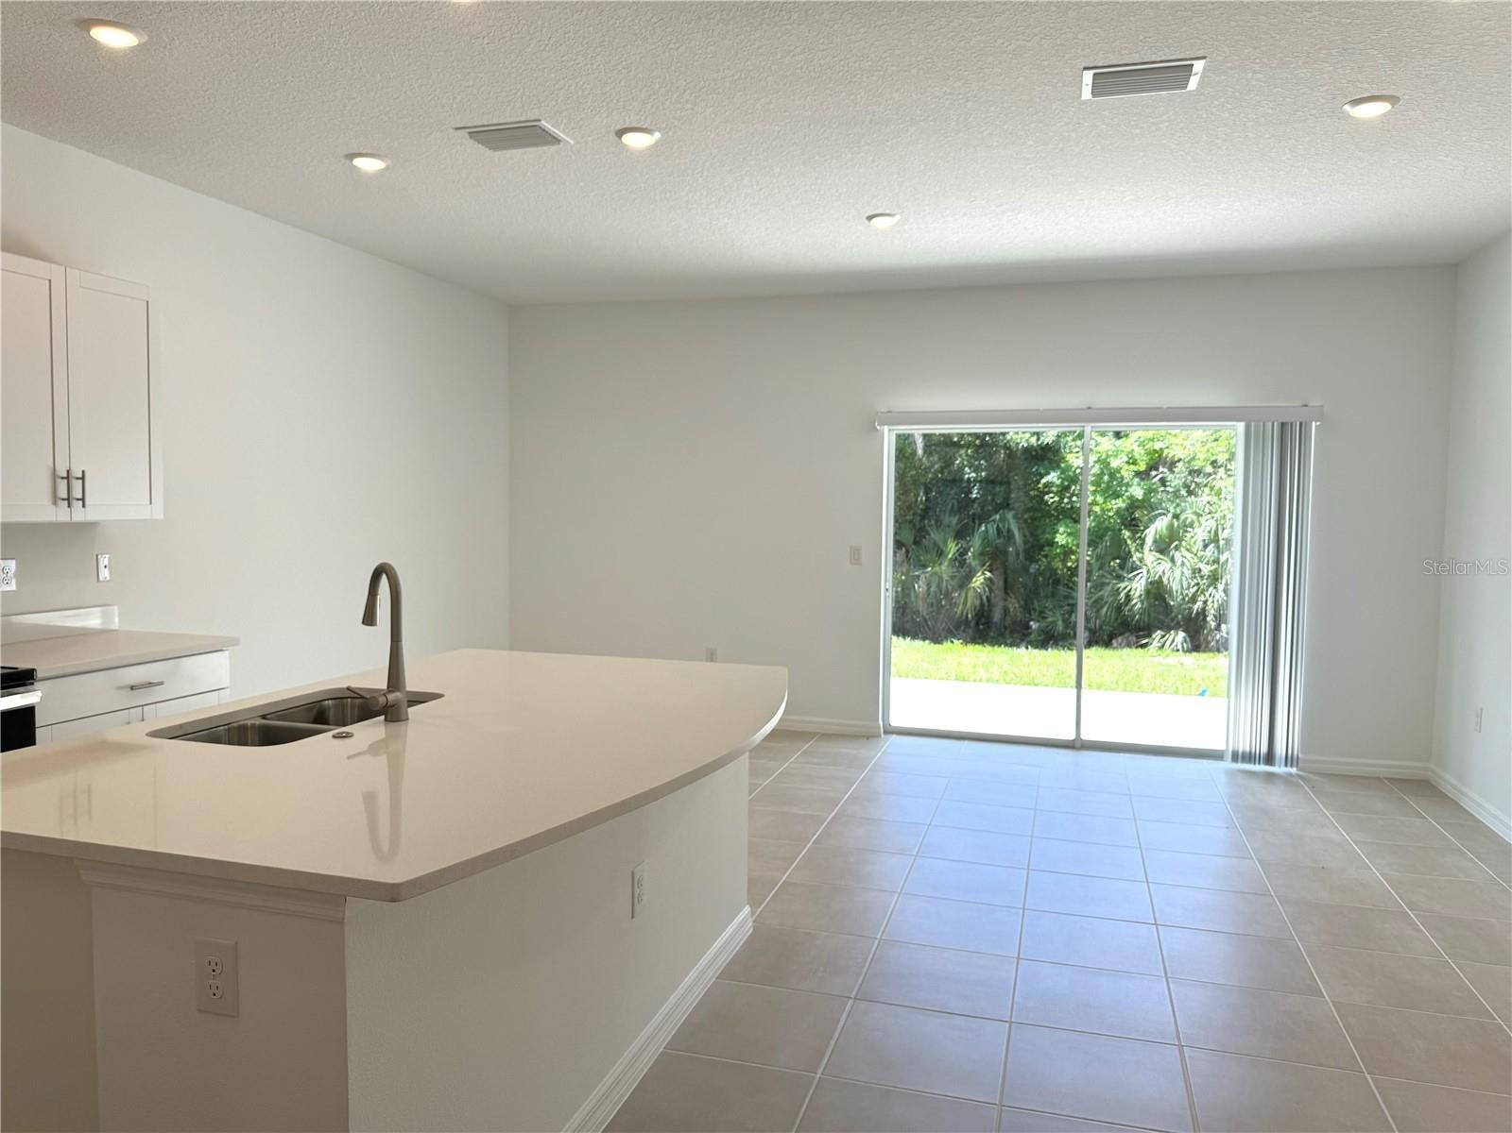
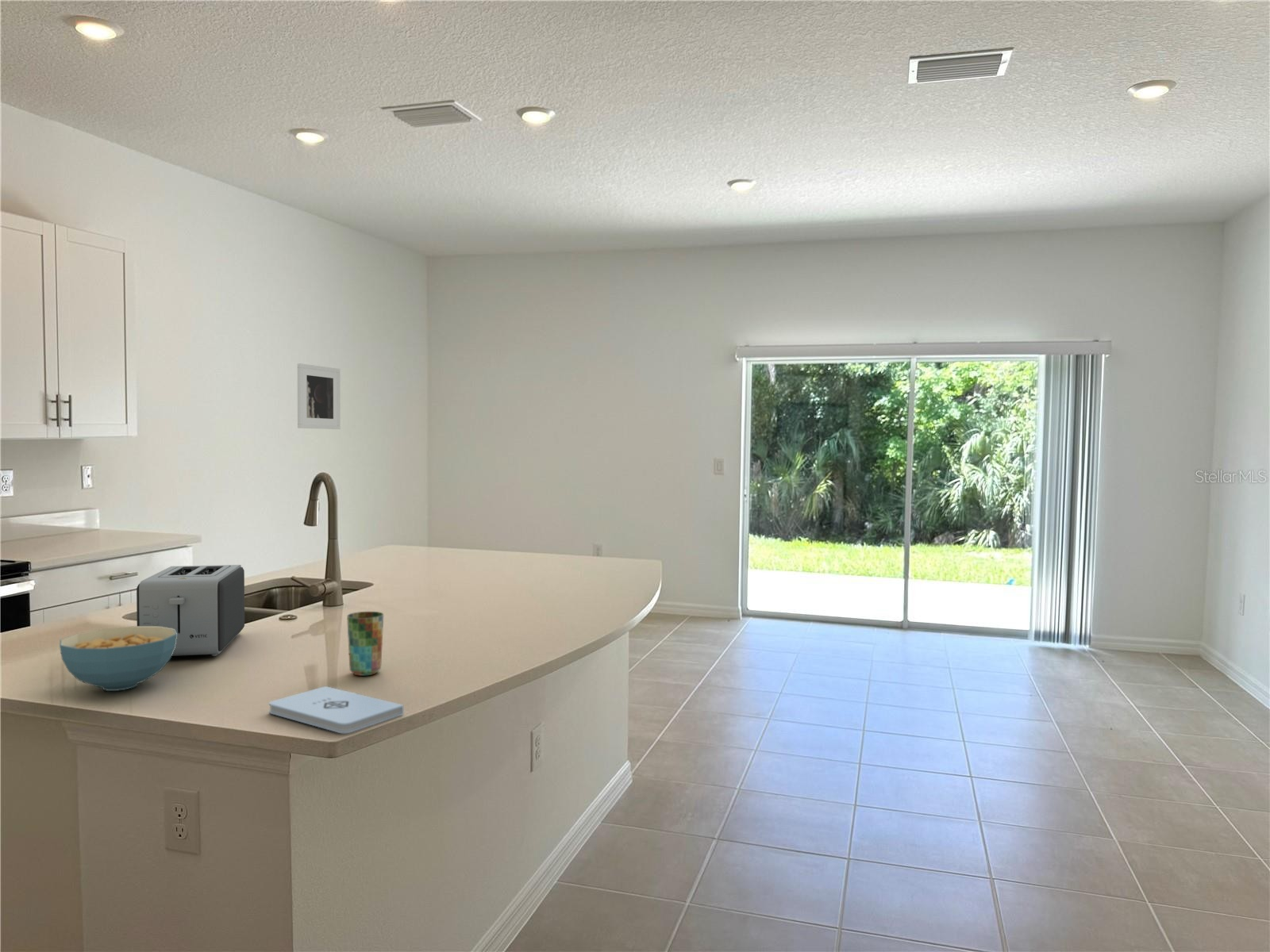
+ toaster [136,564,245,657]
+ cereal bowl [59,626,177,692]
+ cup [346,611,384,677]
+ notepad [268,685,404,734]
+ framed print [297,363,341,430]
